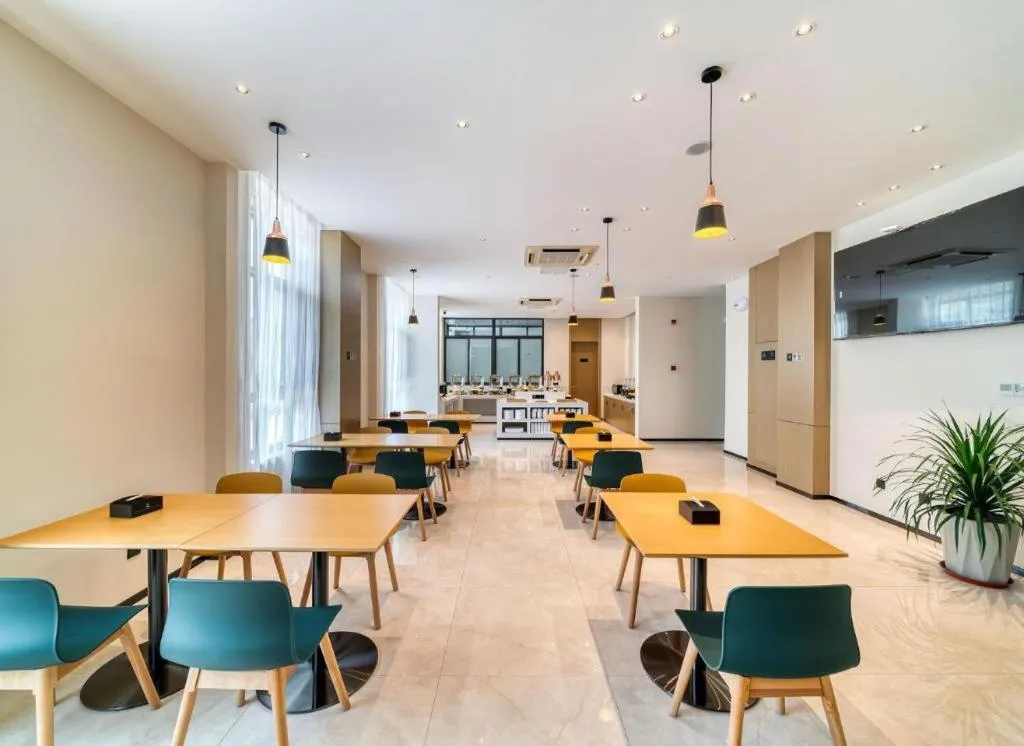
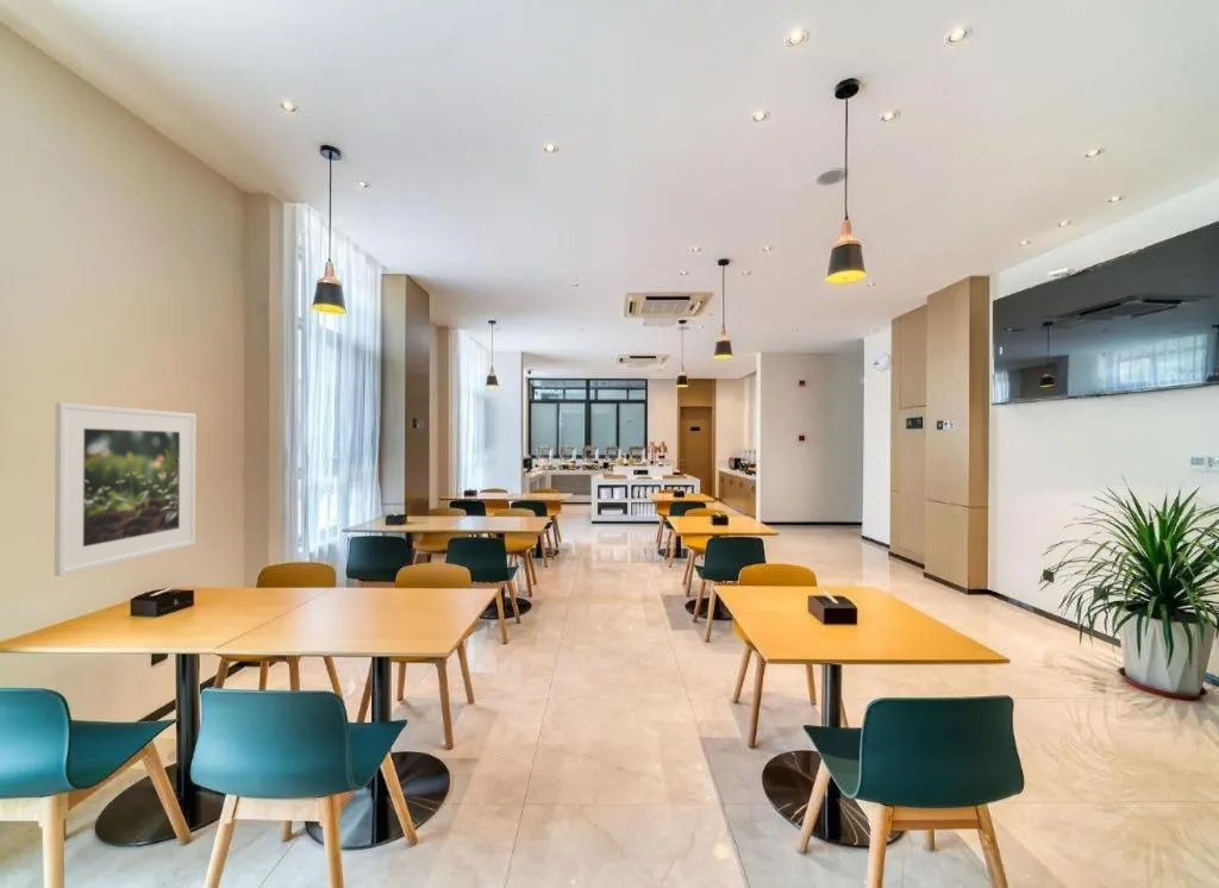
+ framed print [54,401,196,577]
